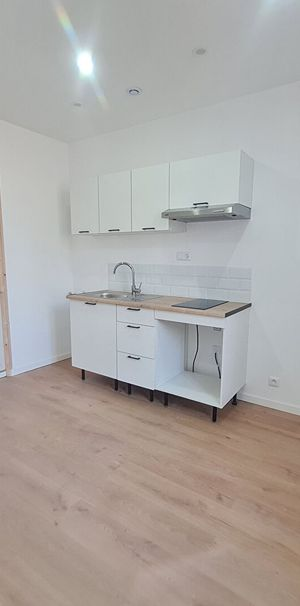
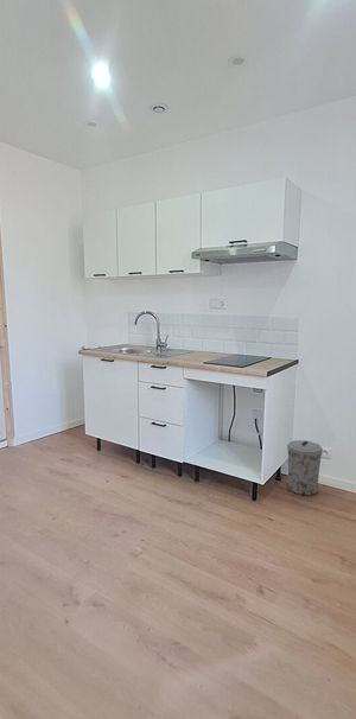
+ trash can [286,439,324,497]
